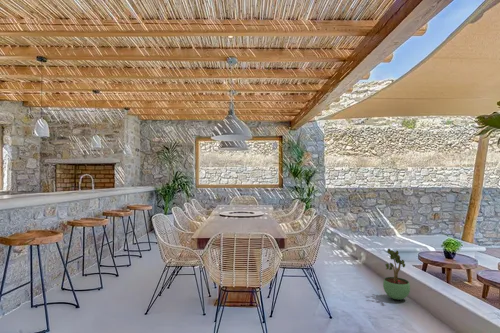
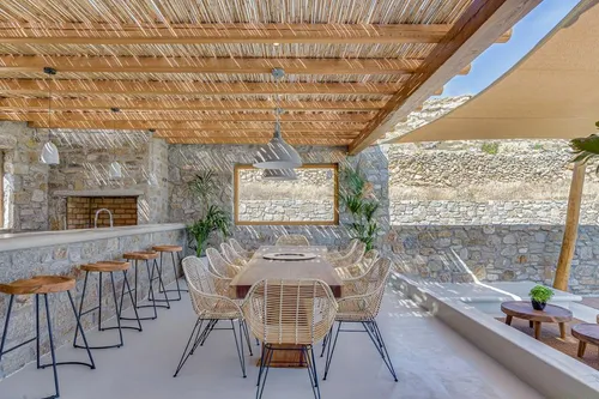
- potted plant [382,248,411,301]
